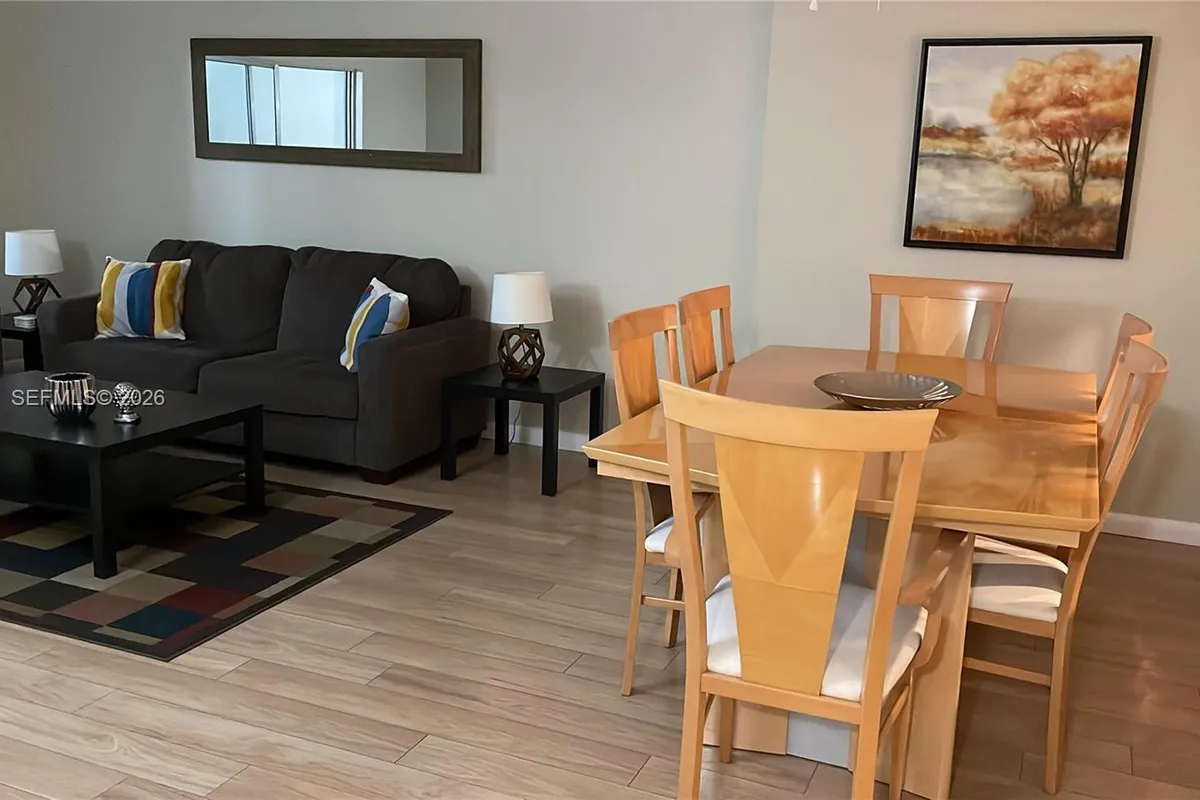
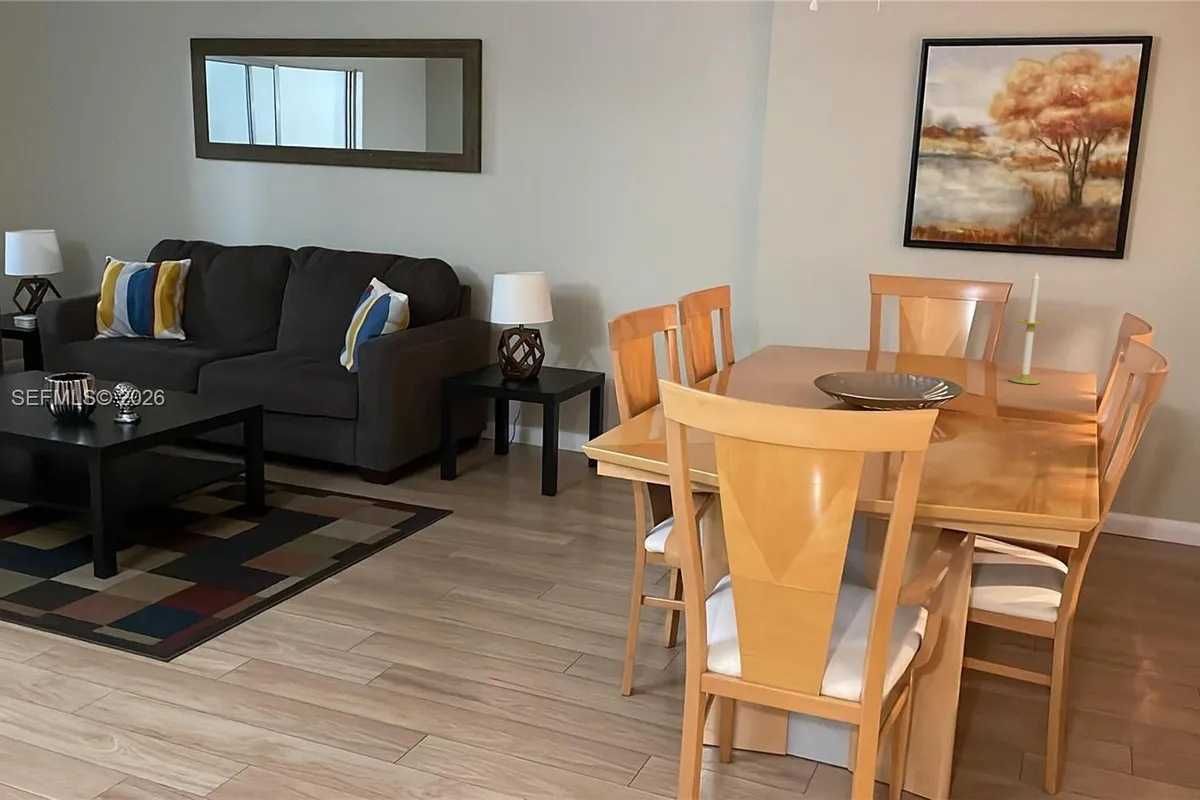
+ candle [1008,271,1046,385]
